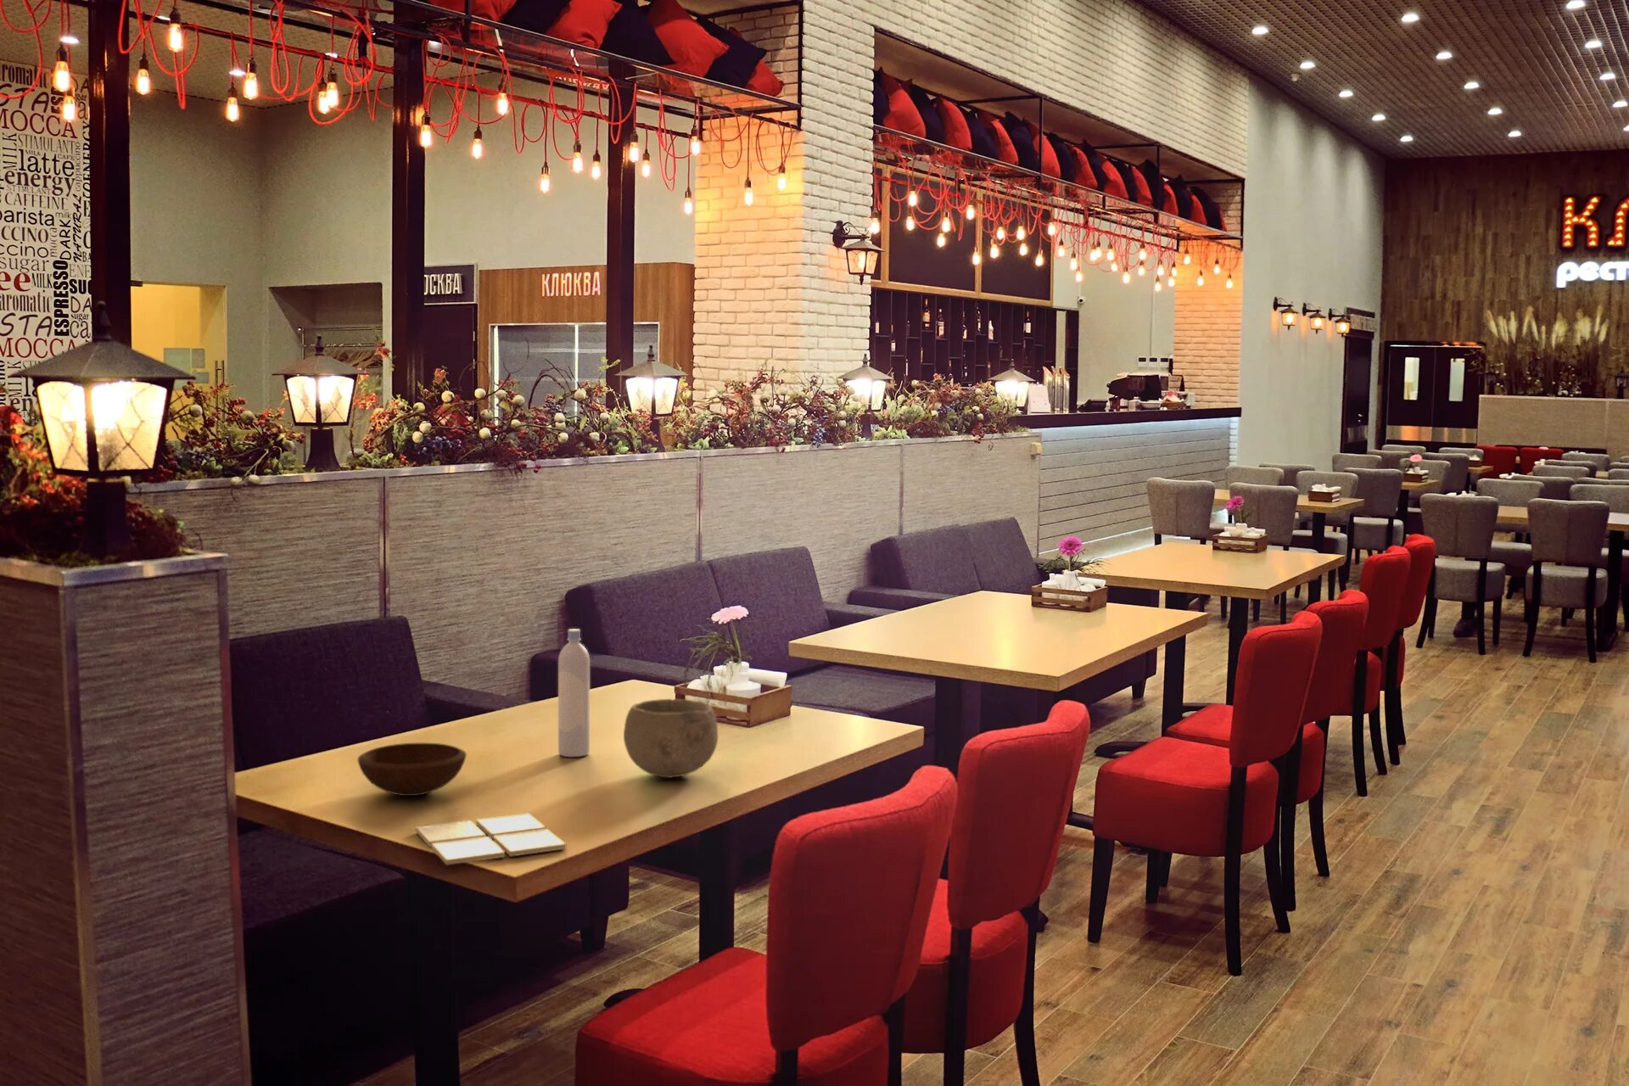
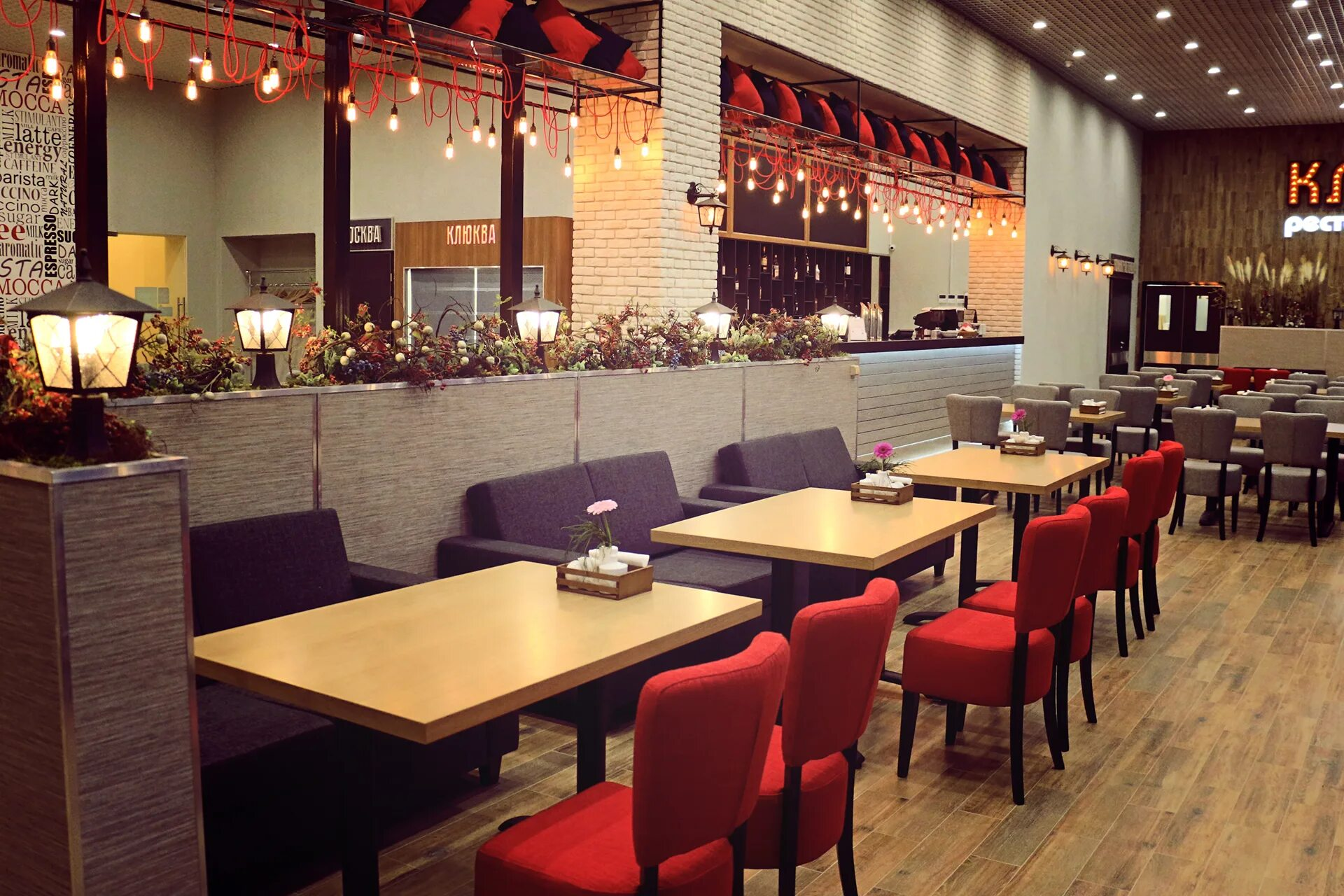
- drink coaster [415,813,567,867]
- bottle [558,628,590,758]
- bowl [358,742,468,796]
- bowl [623,698,719,779]
